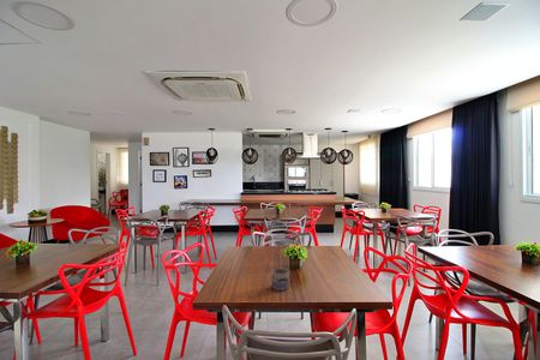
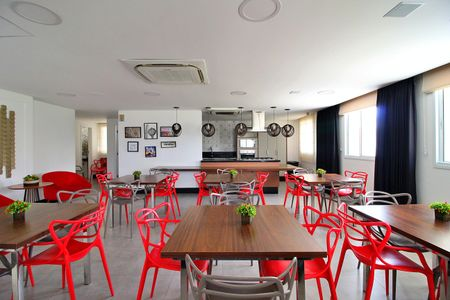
- mug [265,268,290,292]
